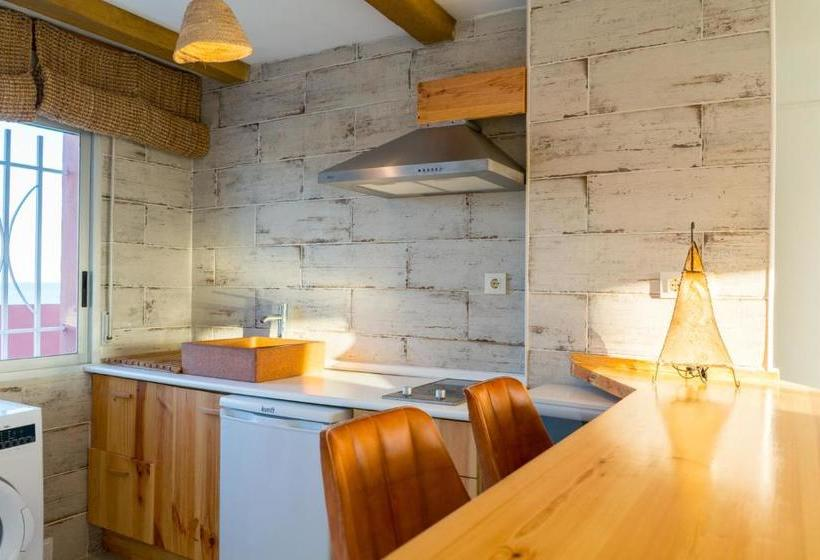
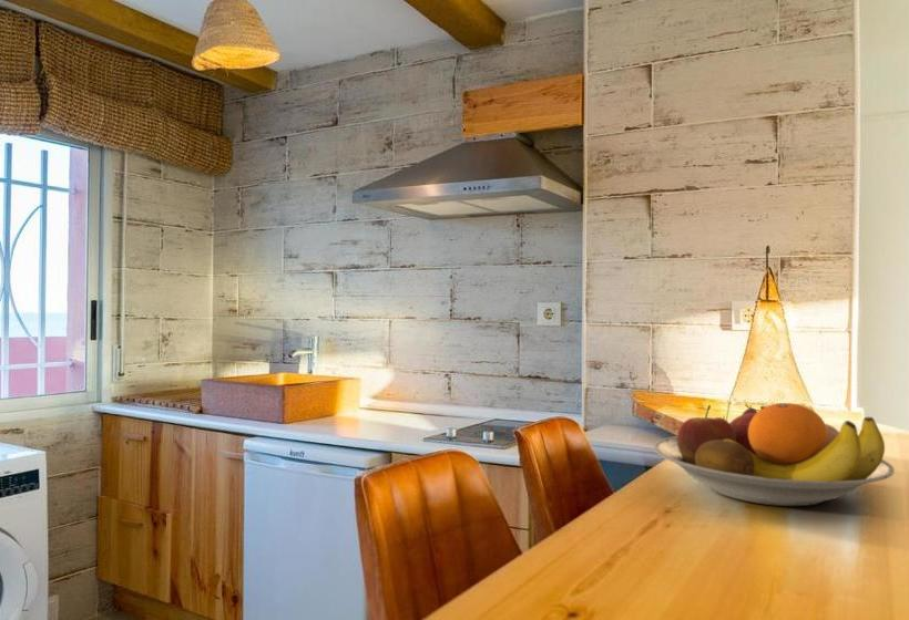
+ fruit bowl [653,402,896,507]
